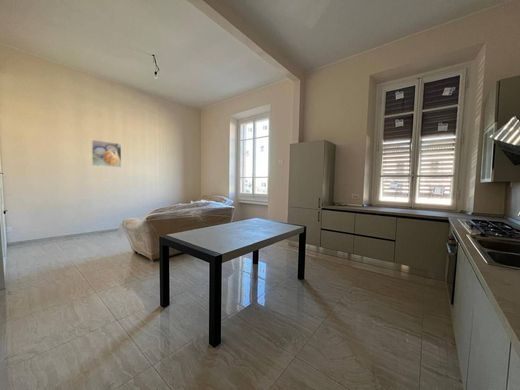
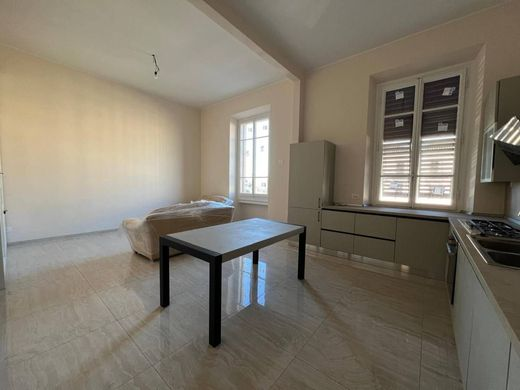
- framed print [91,139,122,169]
